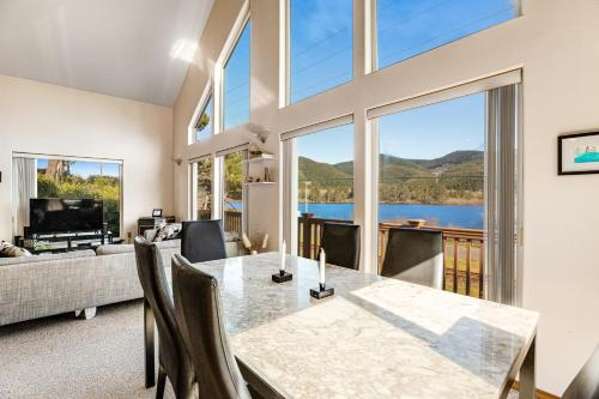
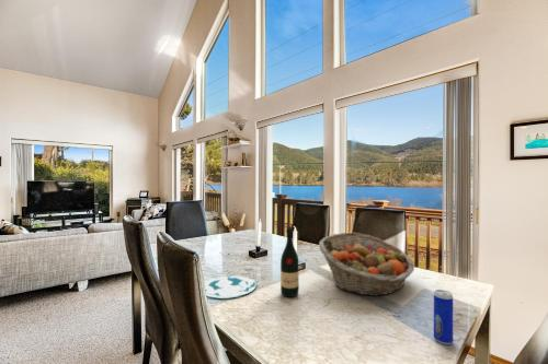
+ fruit basket [318,232,415,296]
+ beverage can [433,289,454,345]
+ wine bottle [279,225,300,298]
+ plate [204,274,258,300]
